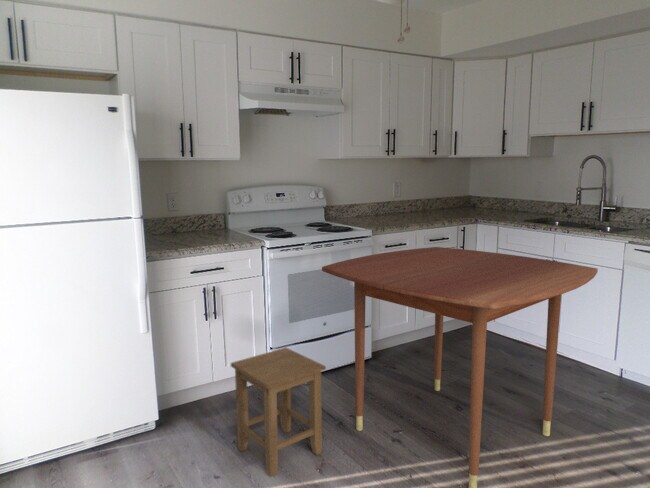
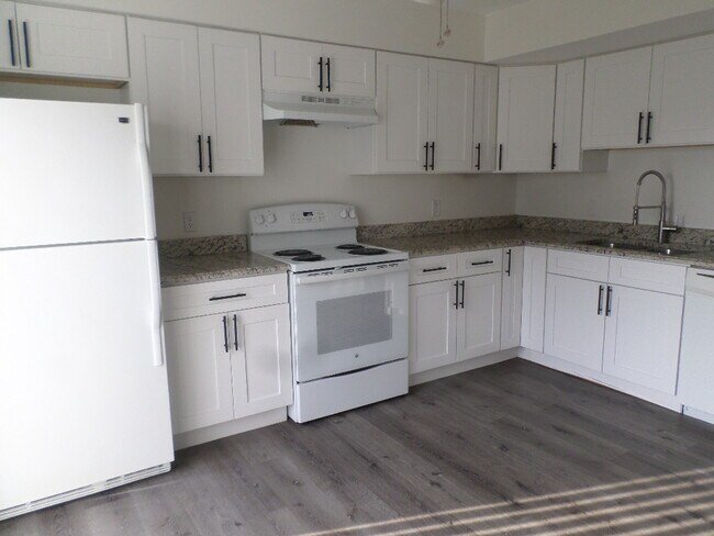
- stool [230,347,327,478]
- dining table [321,246,599,488]
